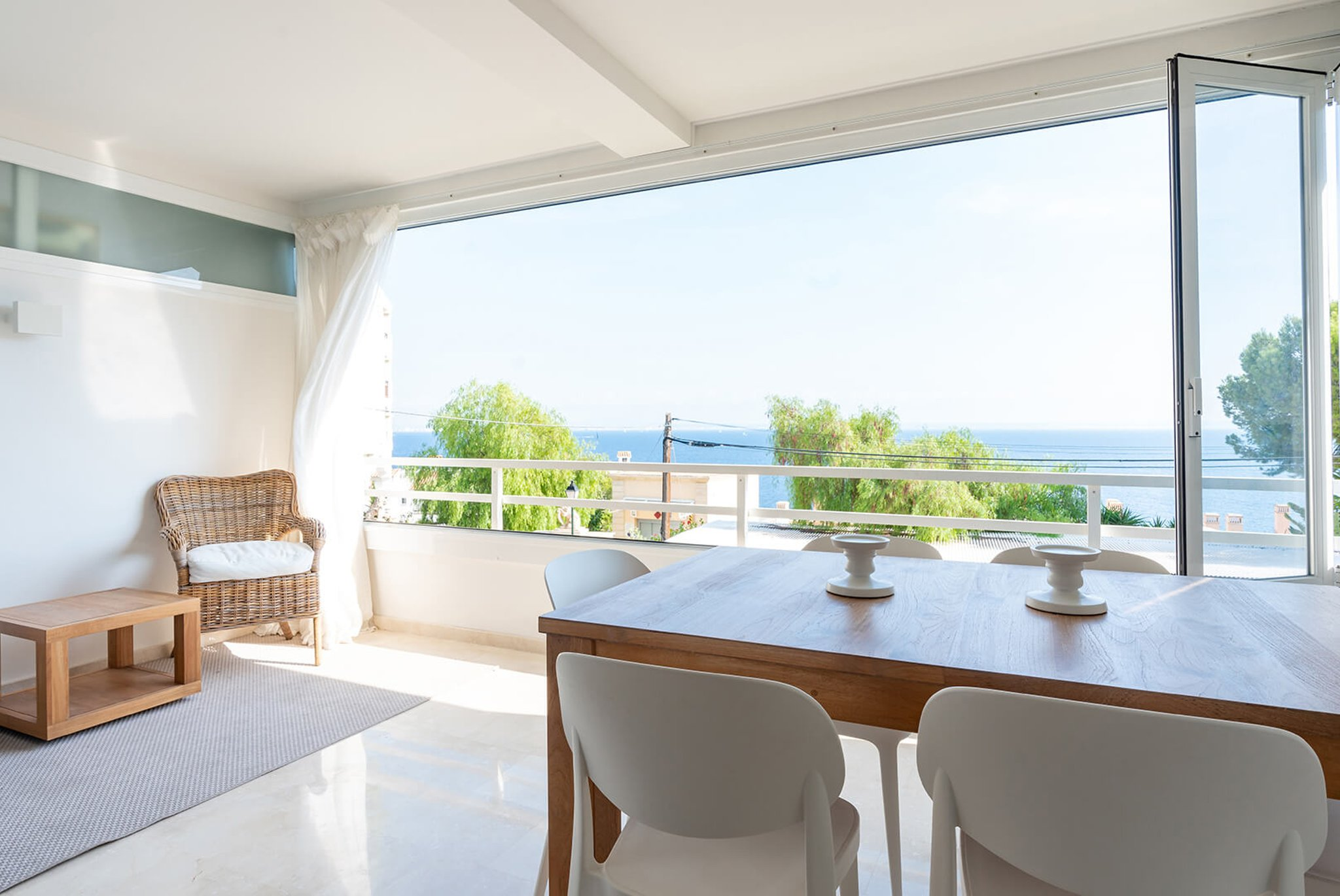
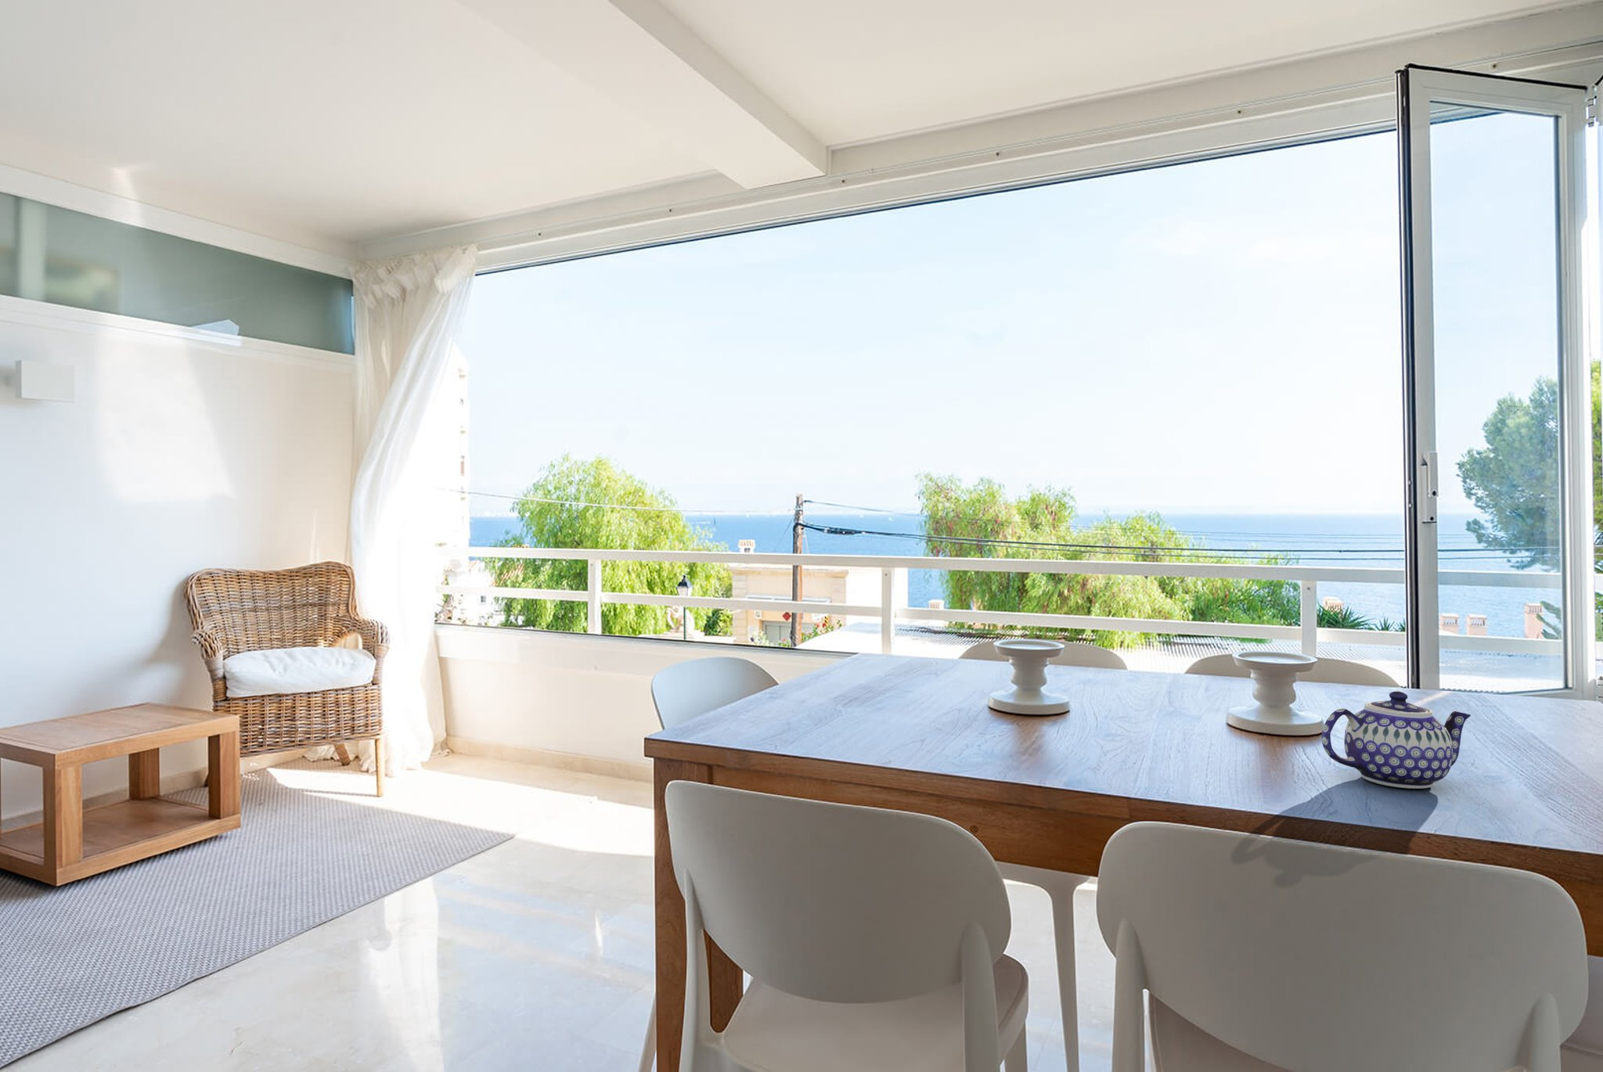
+ teapot [1321,690,1471,790]
